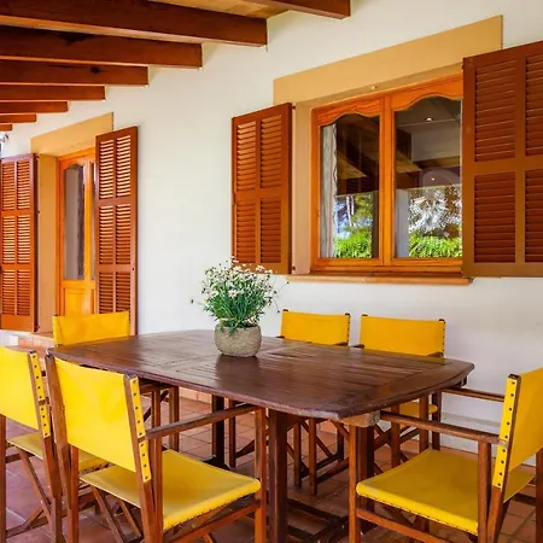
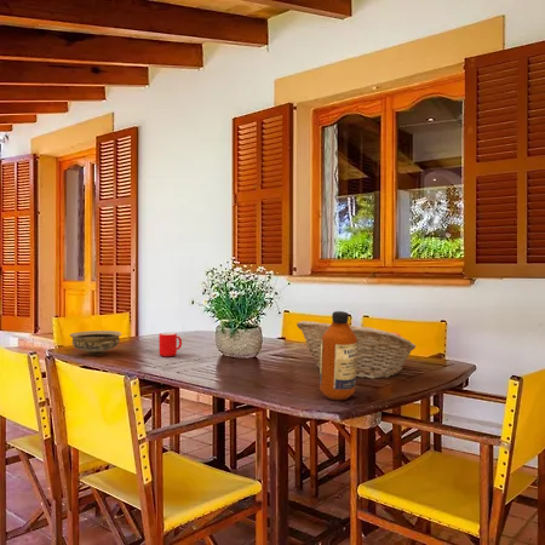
+ cup [157,332,183,357]
+ bottle [319,310,357,401]
+ fruit basket [296,320,418,380]
+ ceramic bowl [69,329,122,356]
